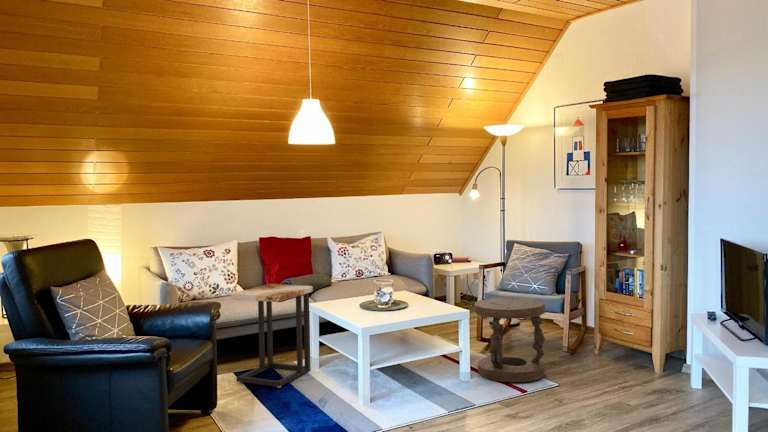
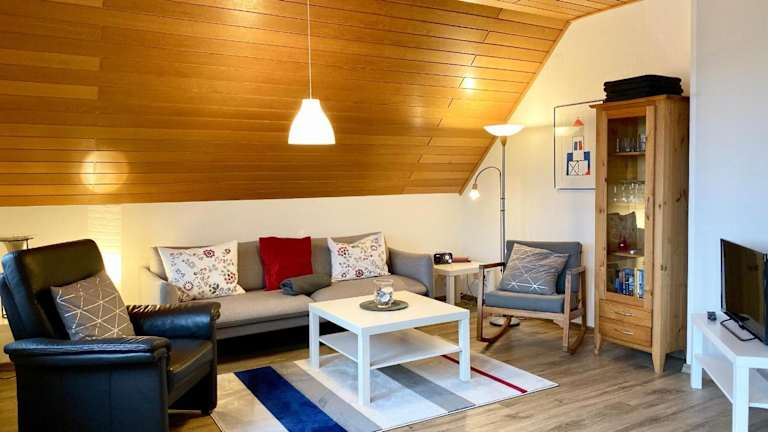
- side table [232,283,314,388]
- stool [473,297,546,383]
